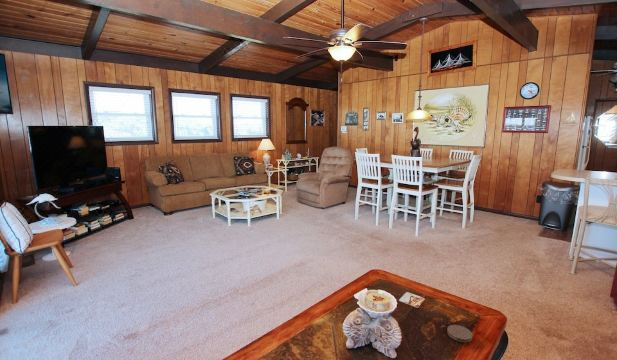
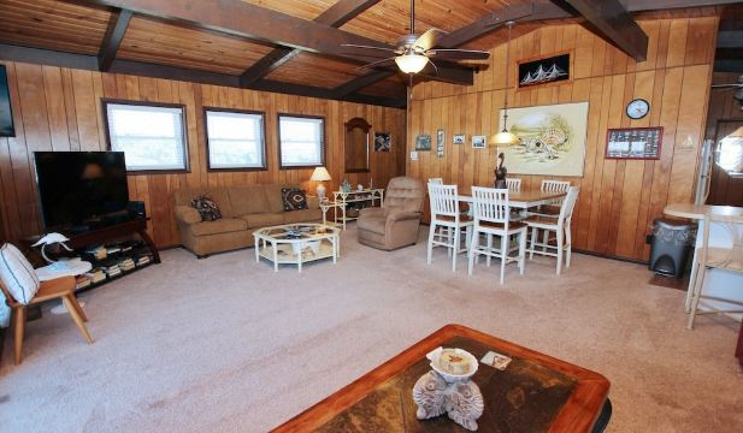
- coaster [446,324,474,343]
